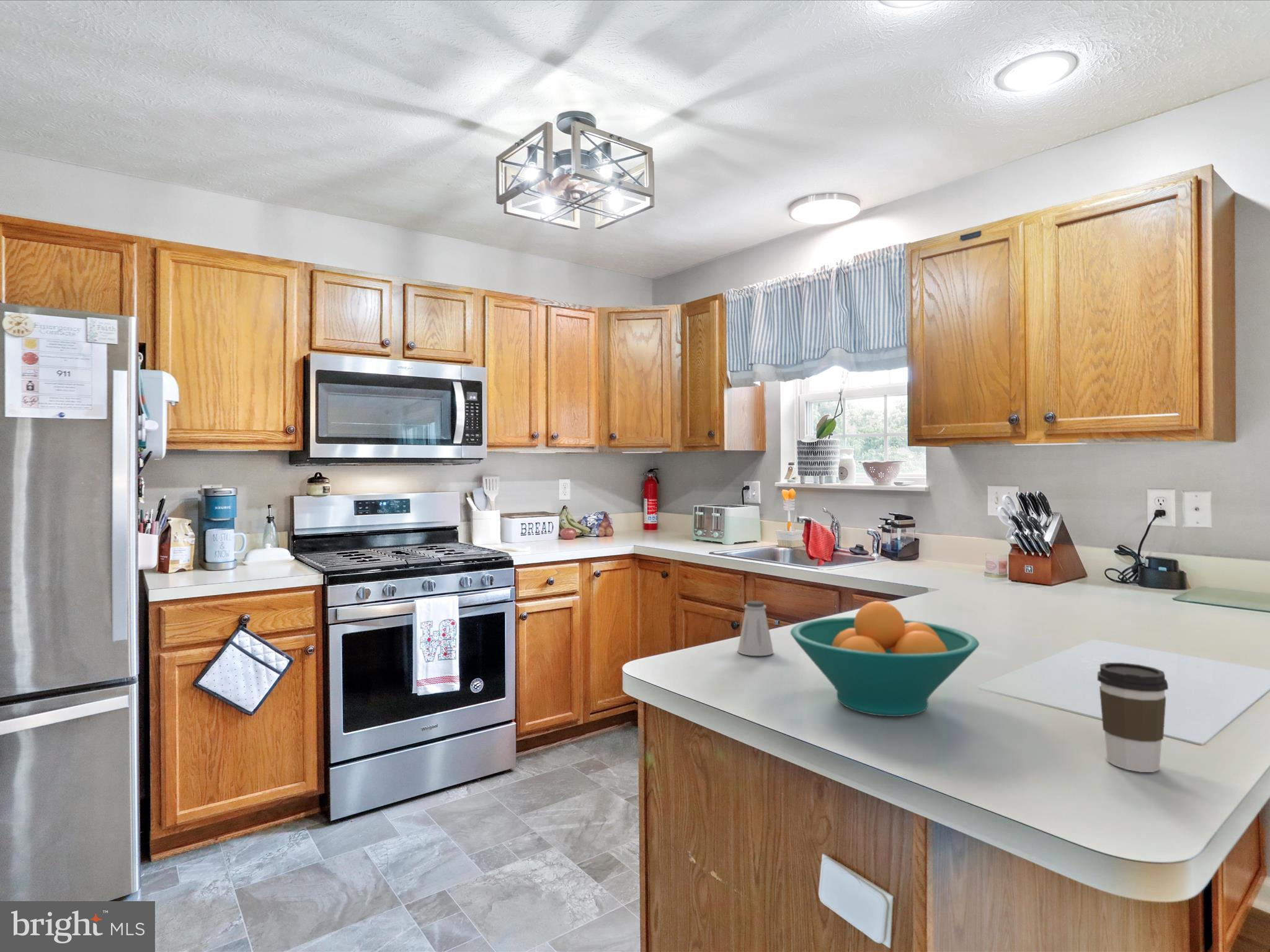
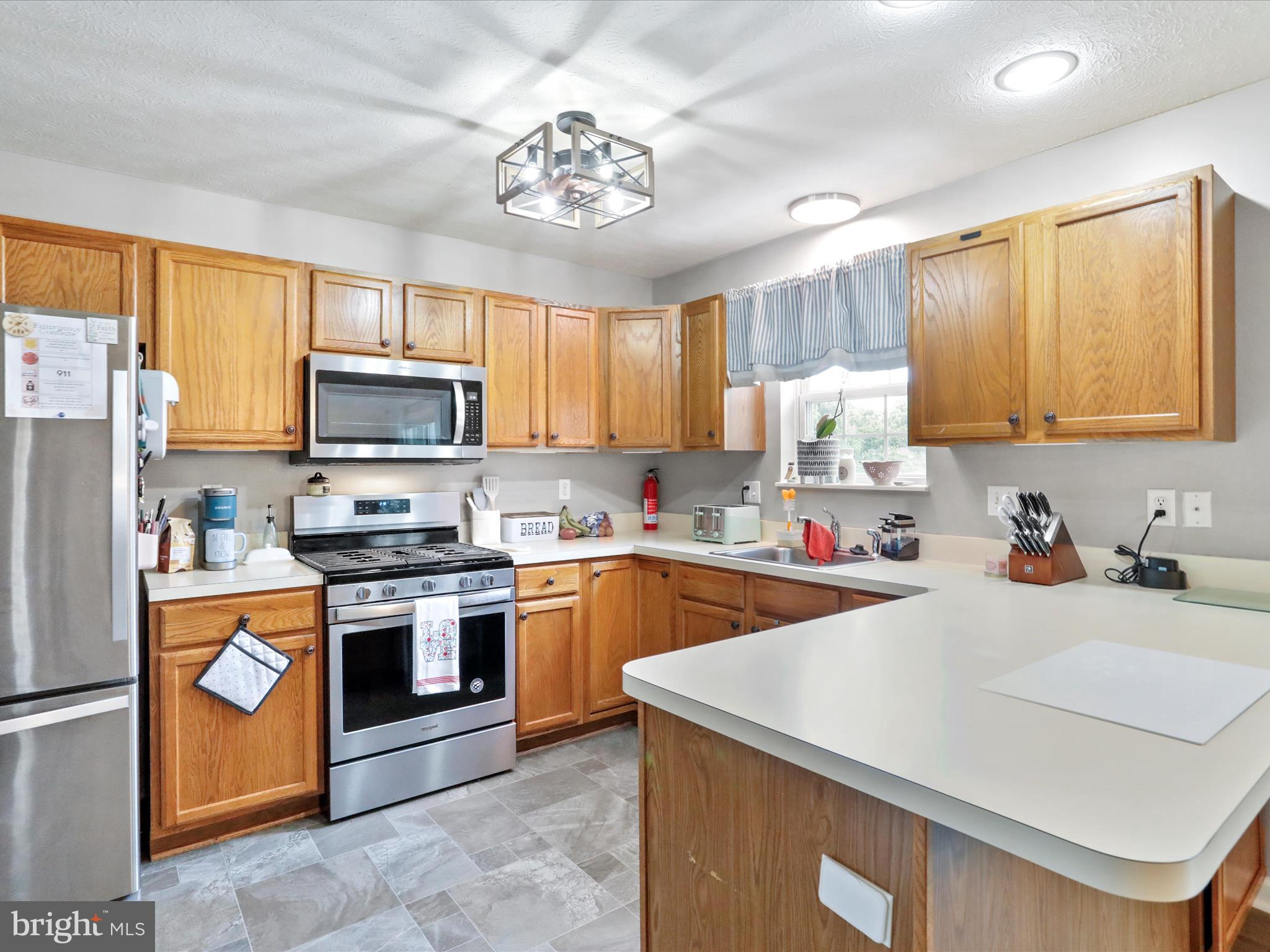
- saltshaker [737,600,775,656]
- coffee cup [1097,662,1169,773]
- fruit bowl [790,601,980,717]
